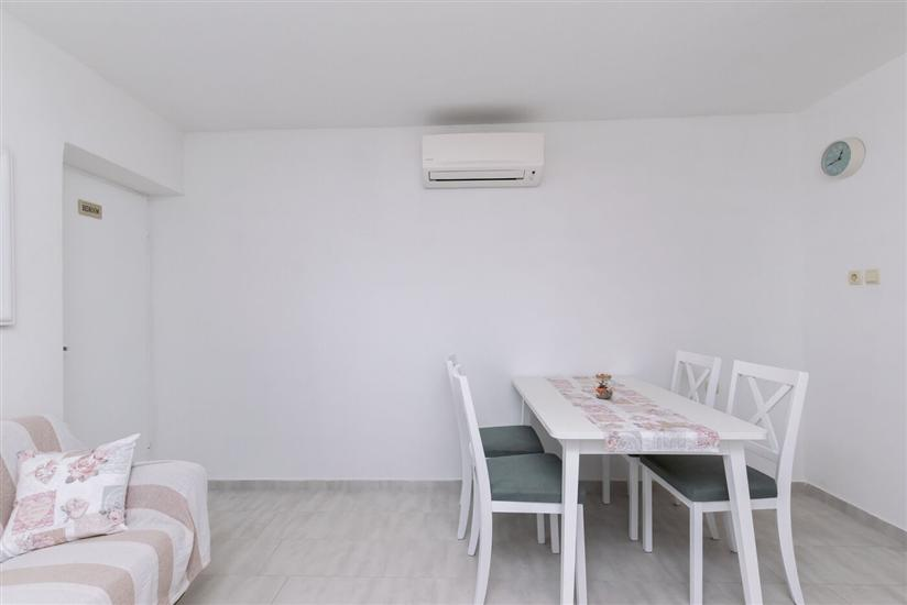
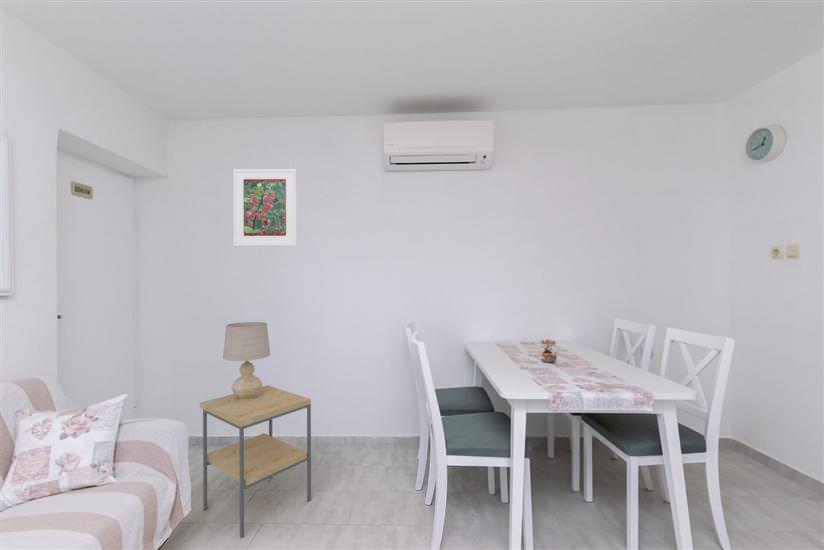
+ side table [199,384,312,540]
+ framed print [232,168,298,247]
+ table lamp [222,321,271,400]
